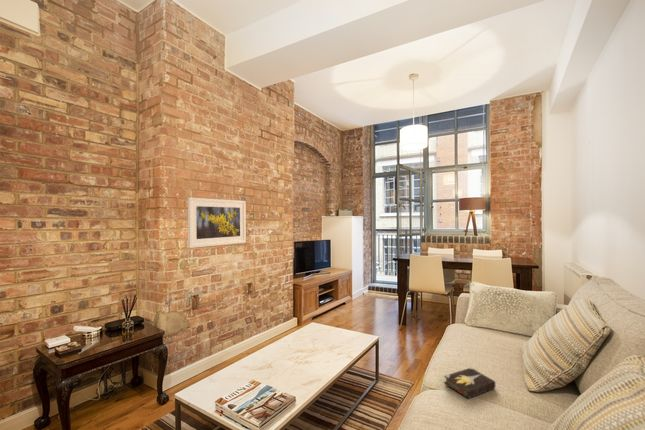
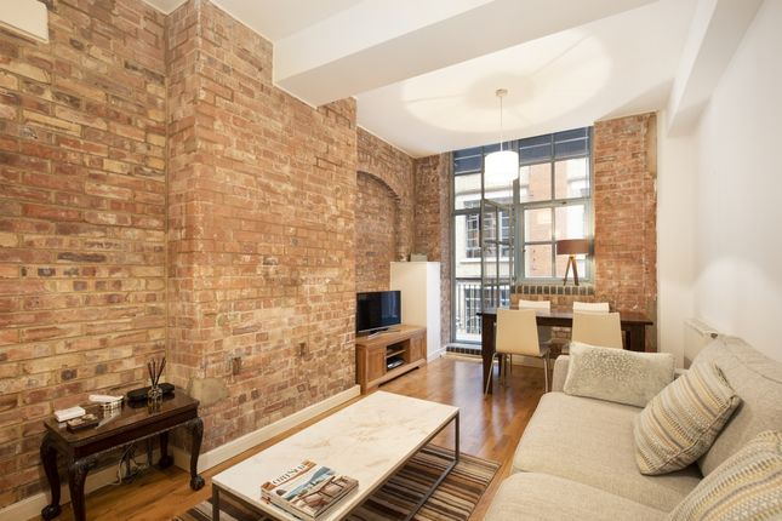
- hardback book [443,366,496,400]
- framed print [187,197,247,249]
